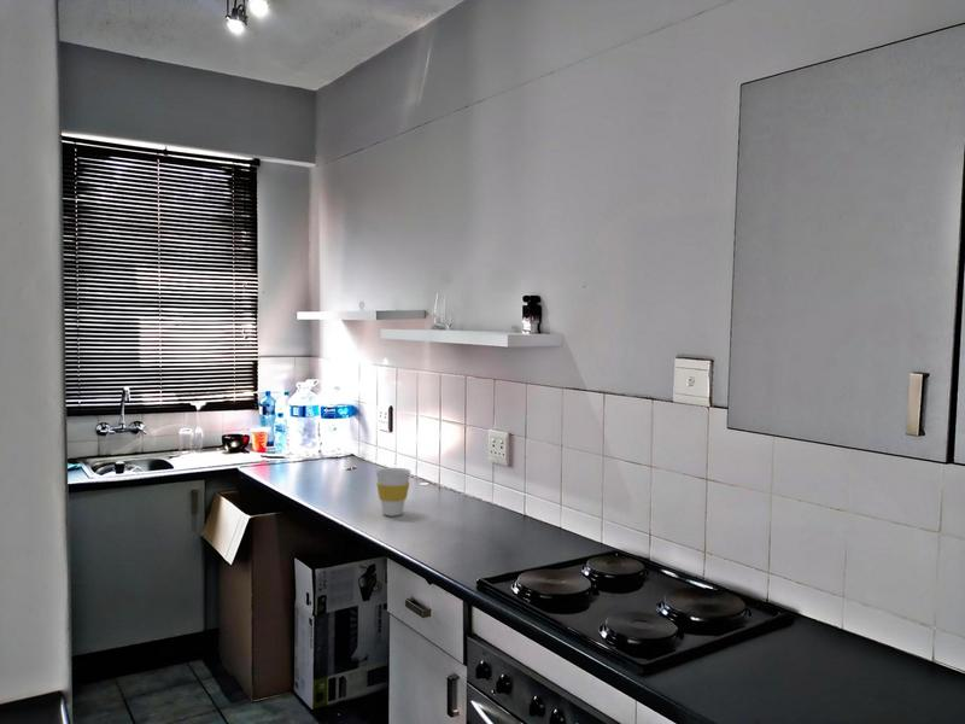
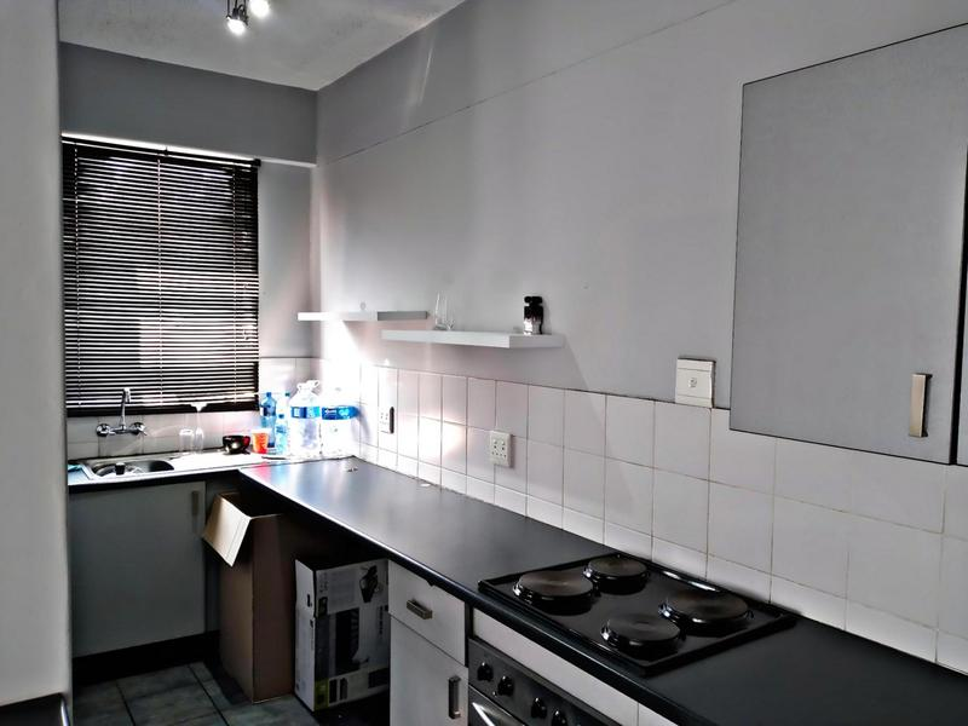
- cup [374,467,413,518]
